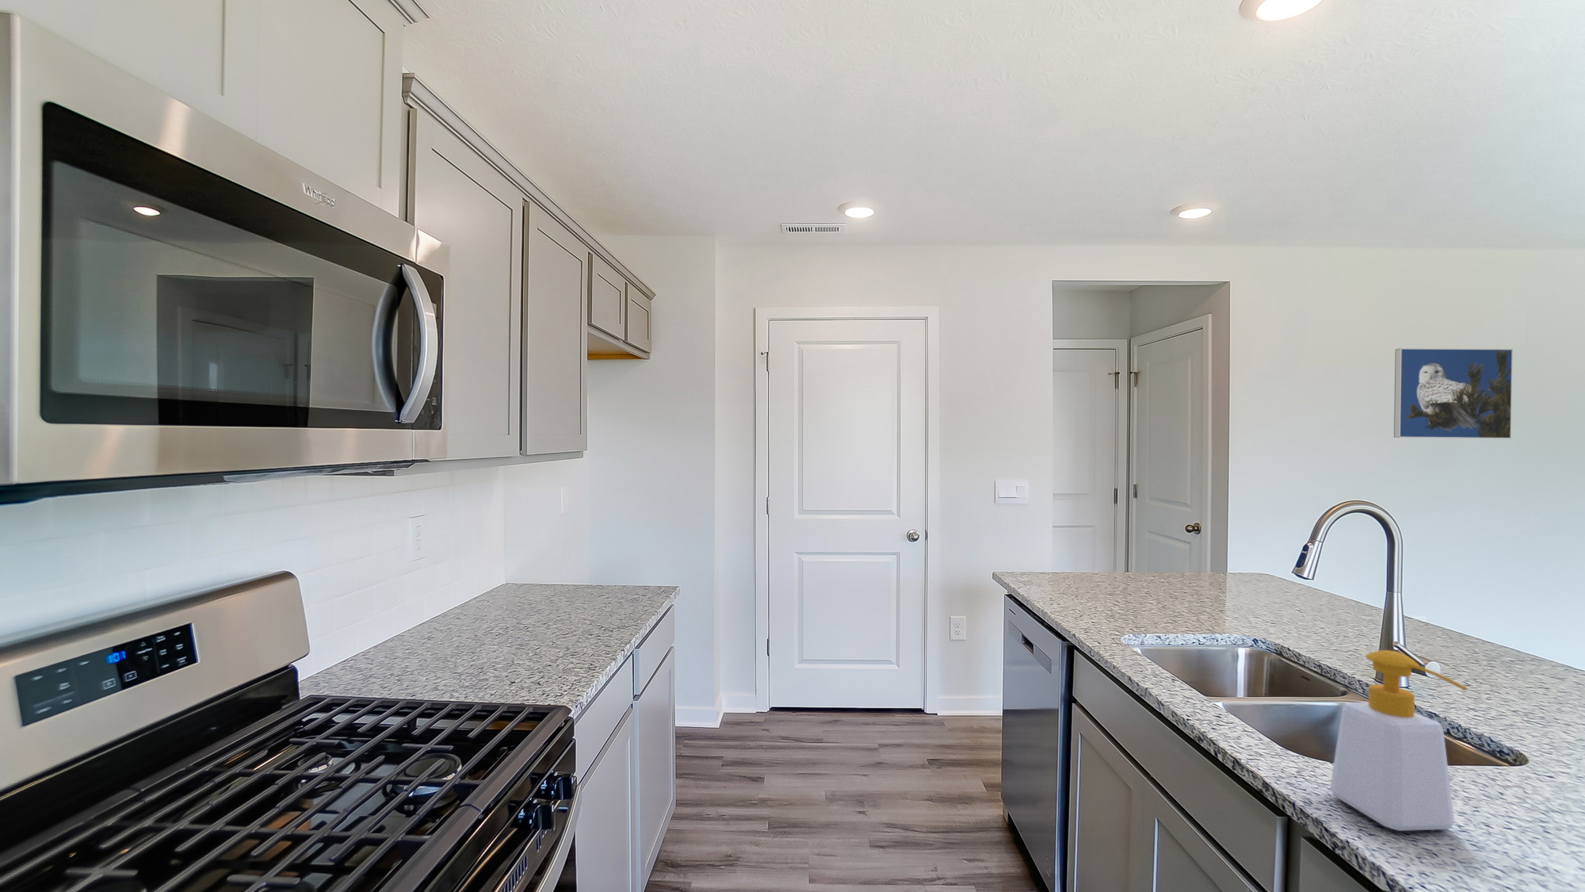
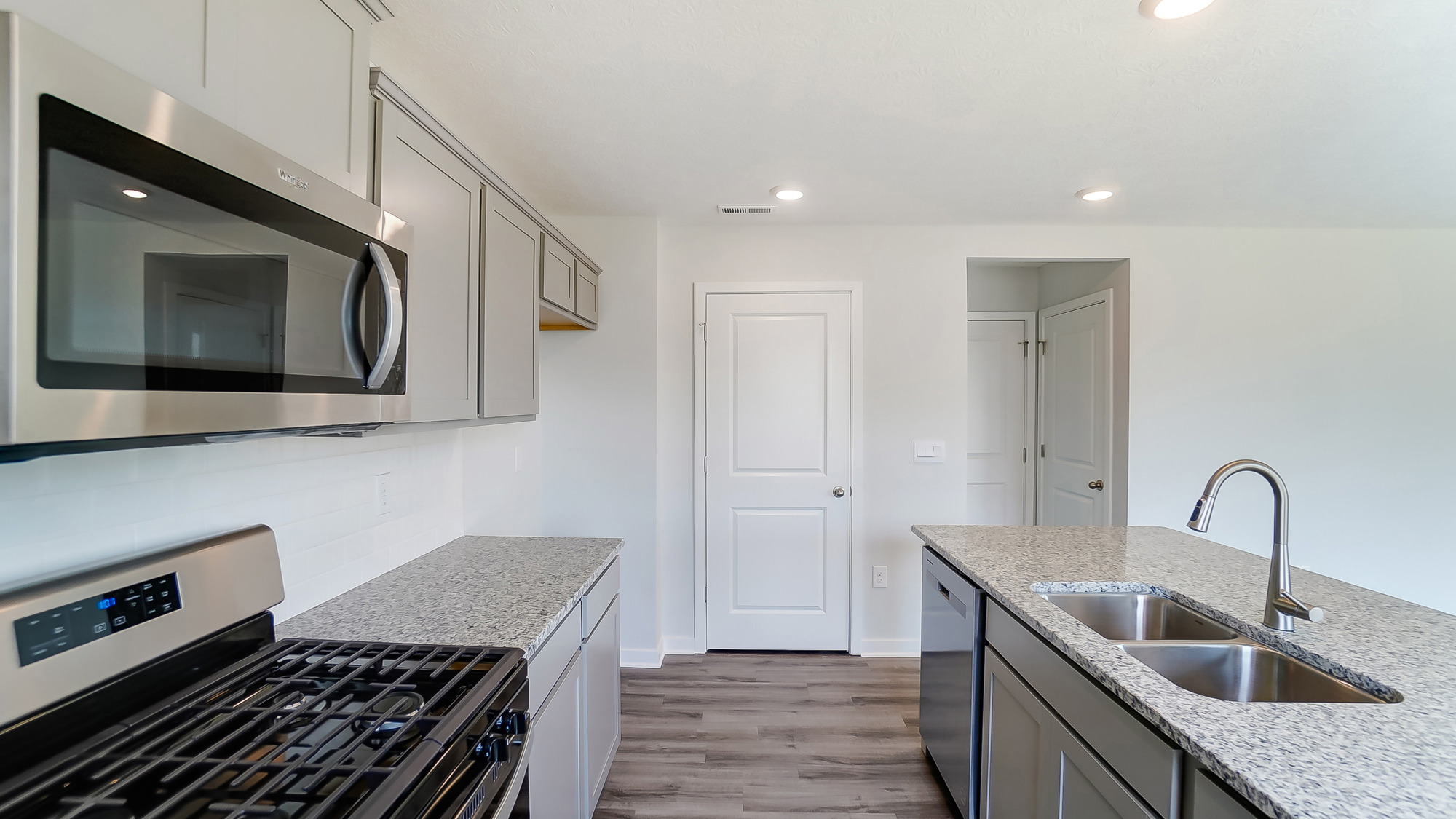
- soap bottle [1330,649,1469,832]
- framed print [1393,347,1513,439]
